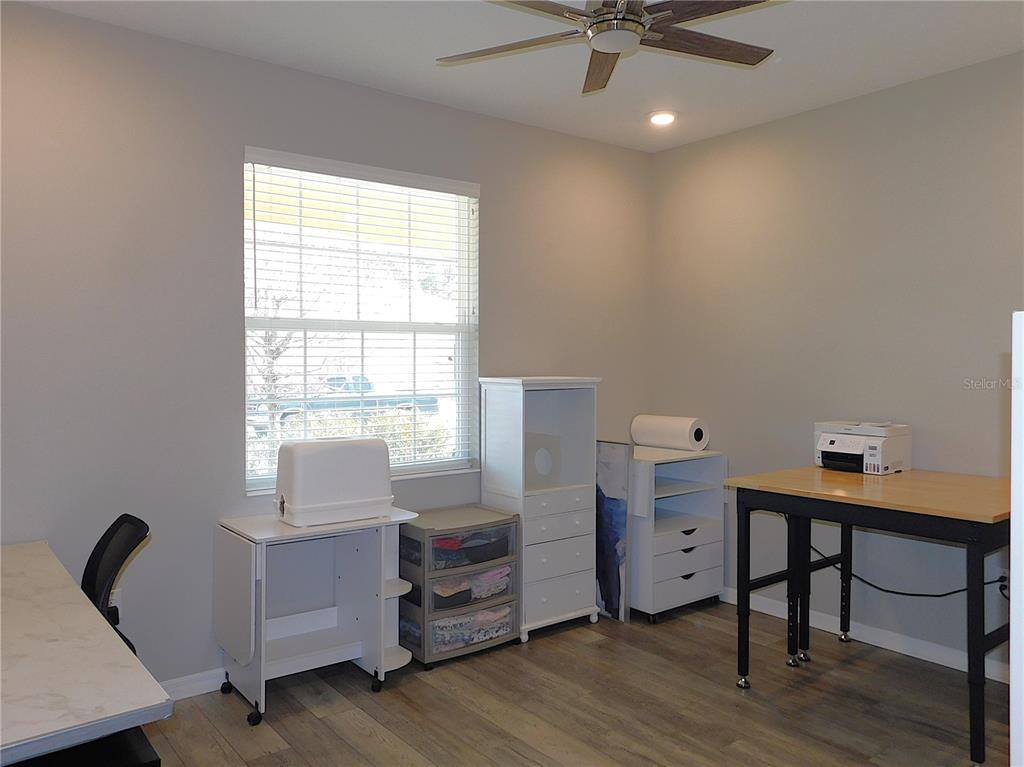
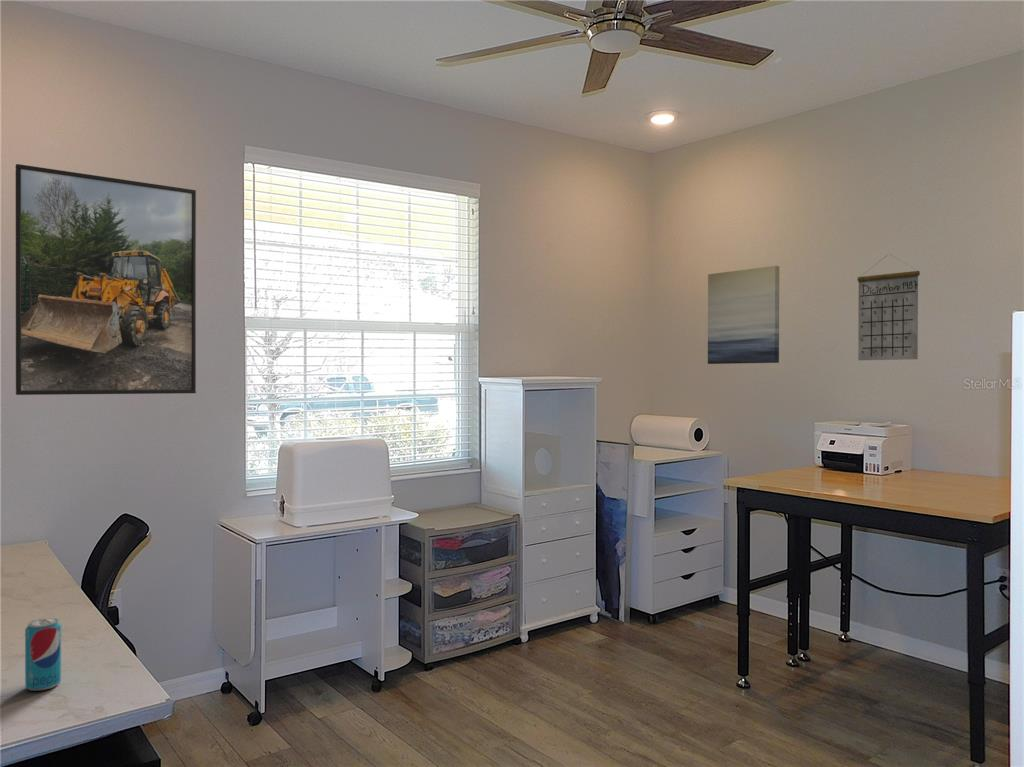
+ wall art [707,265,780,365]
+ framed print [15,163,197,396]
+ calendar [856,254,921,361]
+ beverage can [24,617,62,692]
